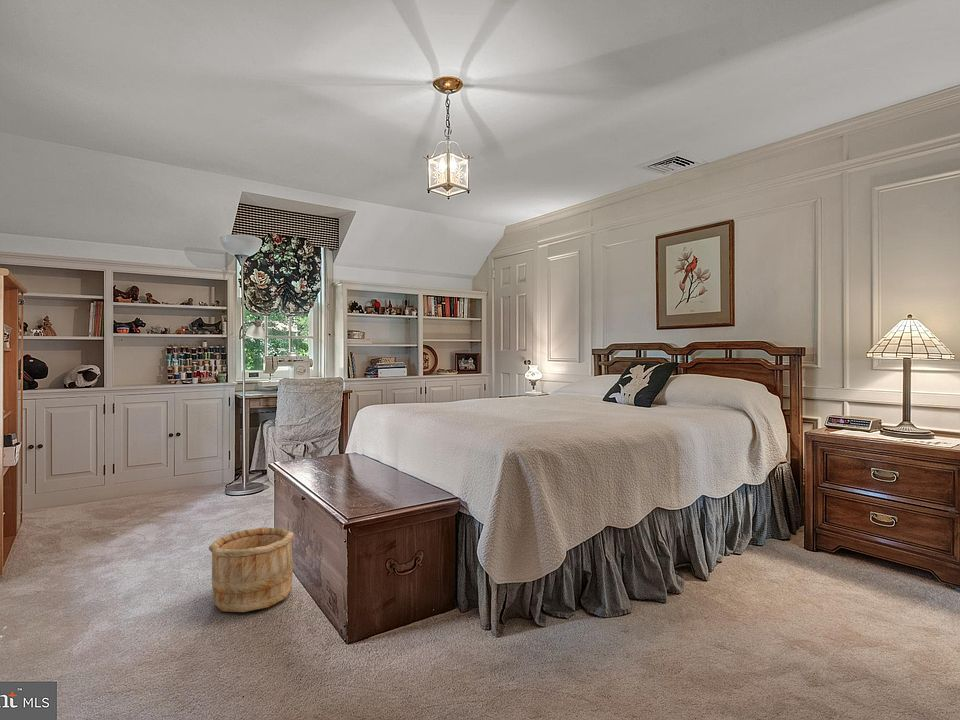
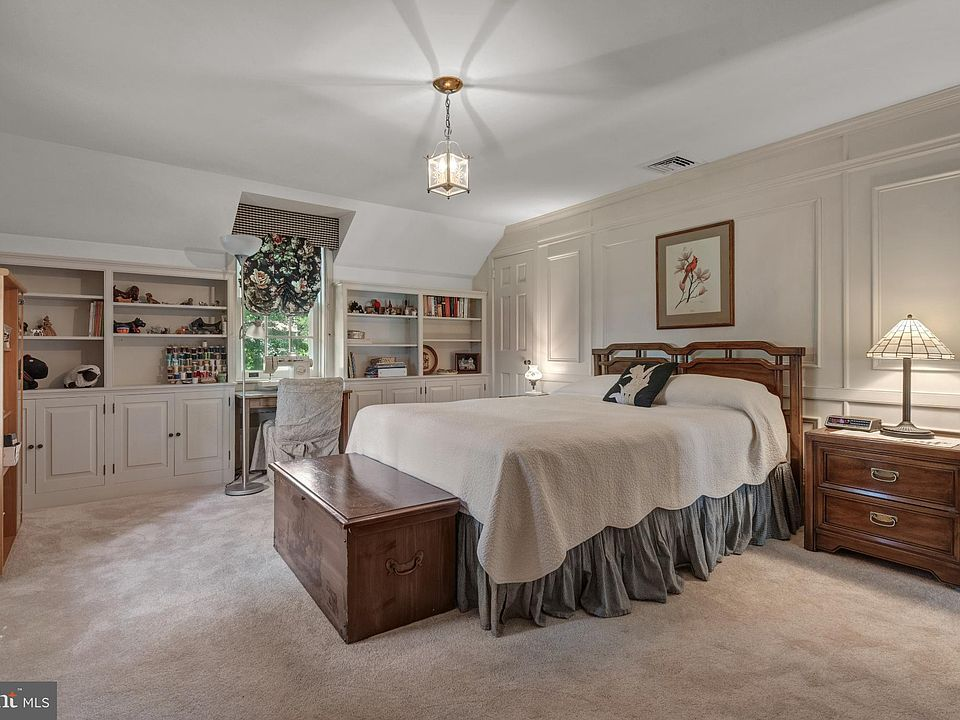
- wooden bucket [208,527,295,613]
